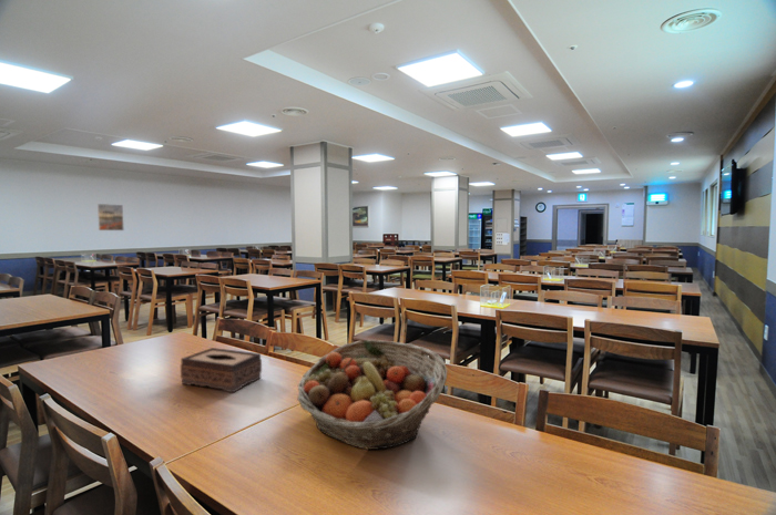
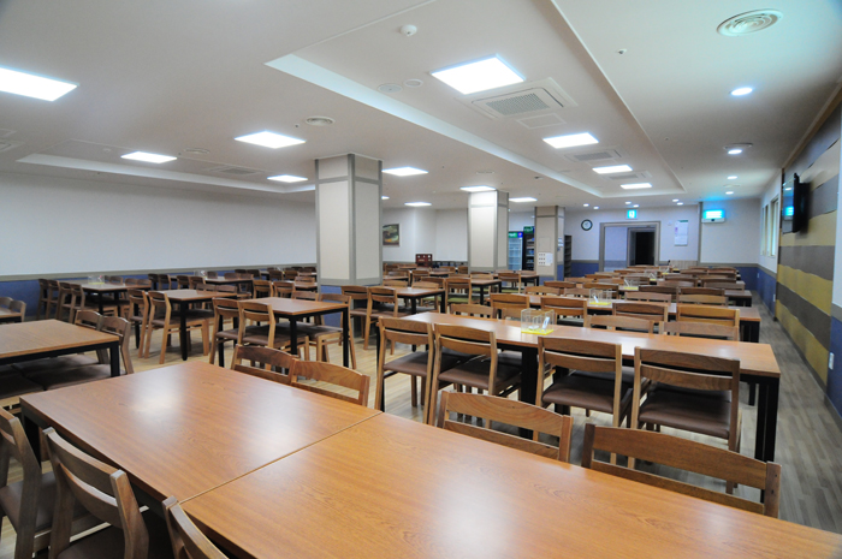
- tissue box [180,347,263,393]
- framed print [96,203,125,231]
- fruit basket [296,339,448,451]
